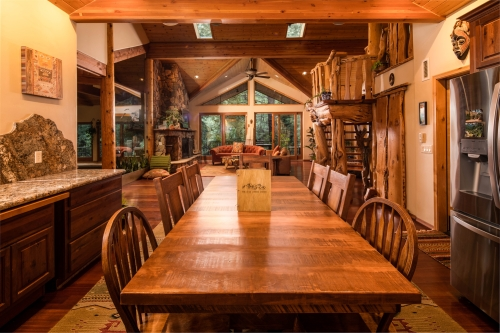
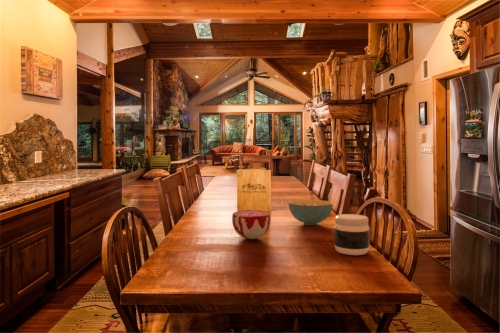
+ cereal bowl [288,199,333,226]
+ decorative bowl [231,209,272,240]
+ jar [333,213,371,256]
